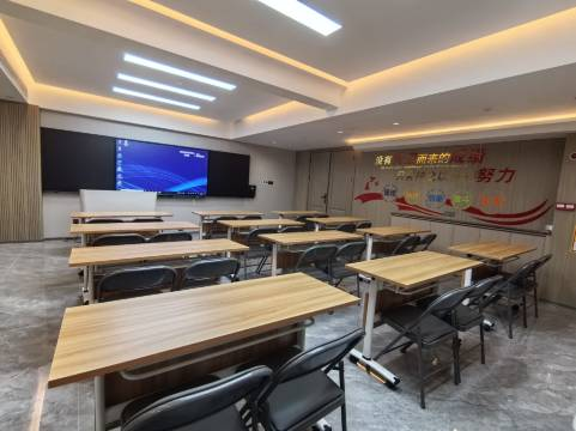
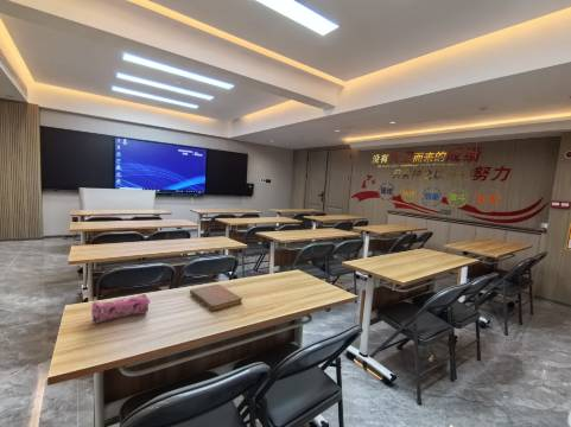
+ pencil case [90,293,151,324]
+ notebook [189,283,243,312]
